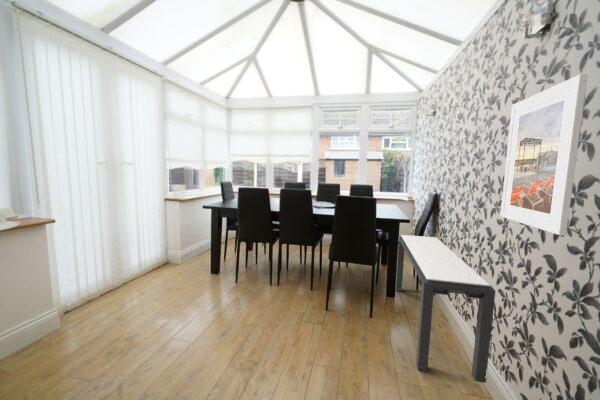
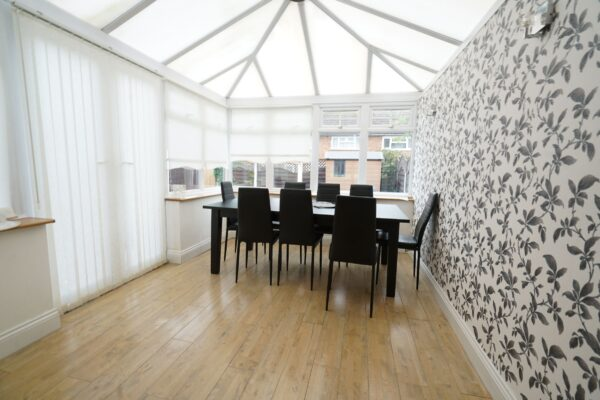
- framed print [500,73,588,236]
- console table [395,234,496,384]
